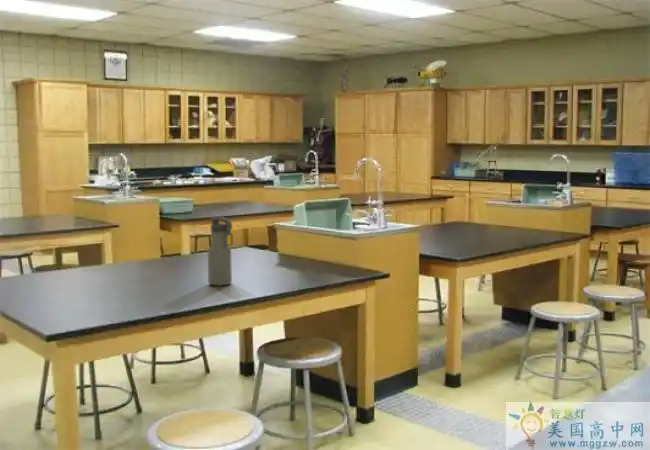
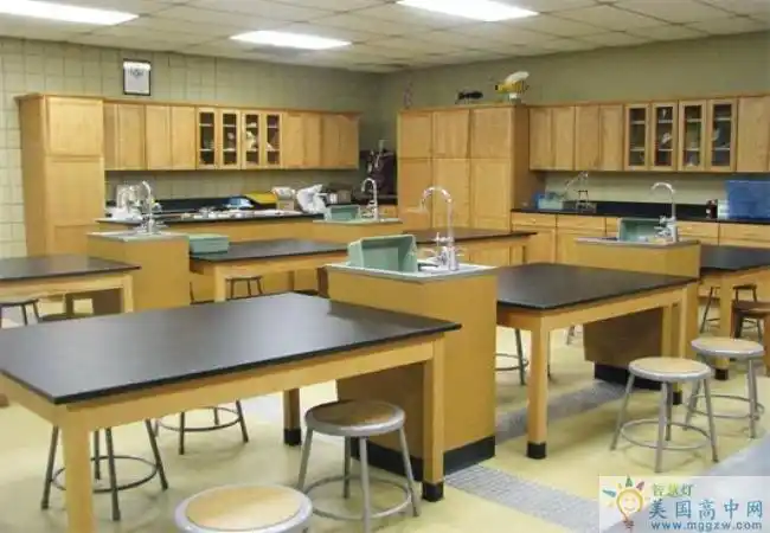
- water bottle [207,216,234,287]
